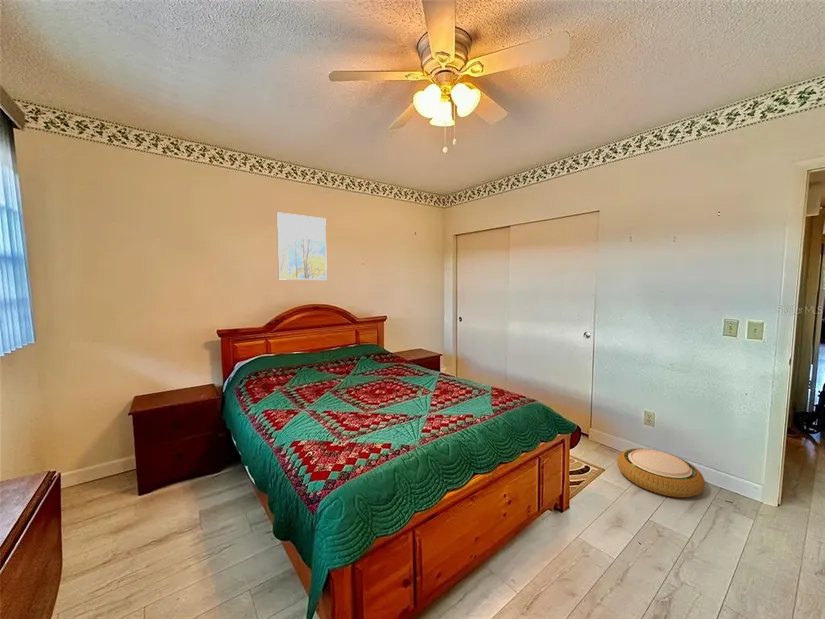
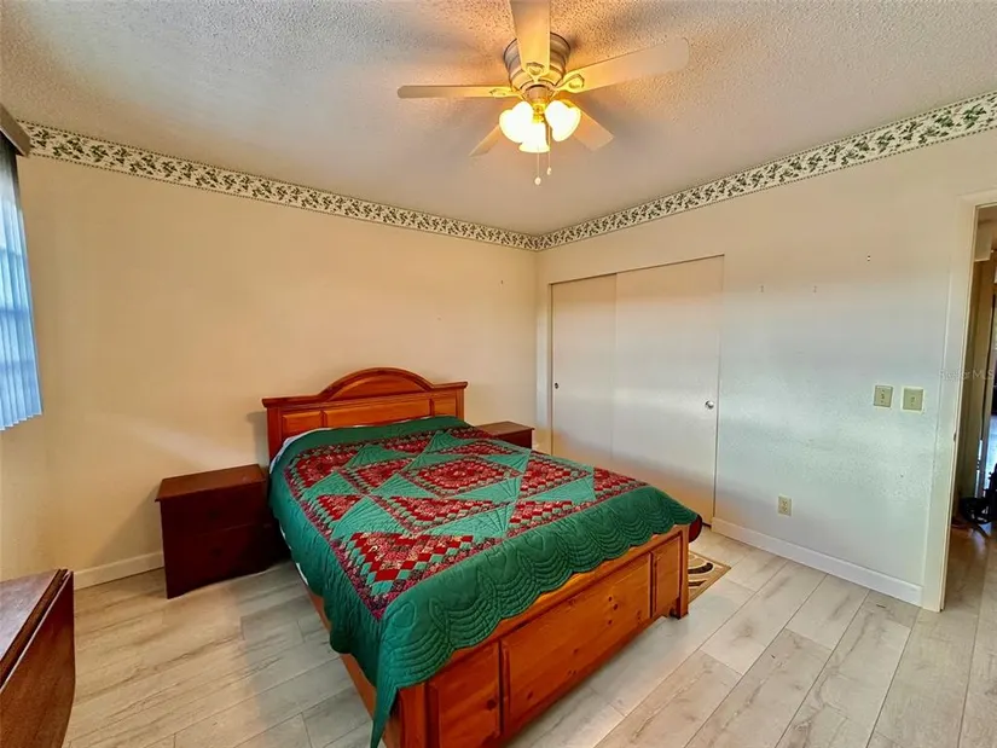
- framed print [276,211,328,281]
- woven basket [616,447,706,498]
